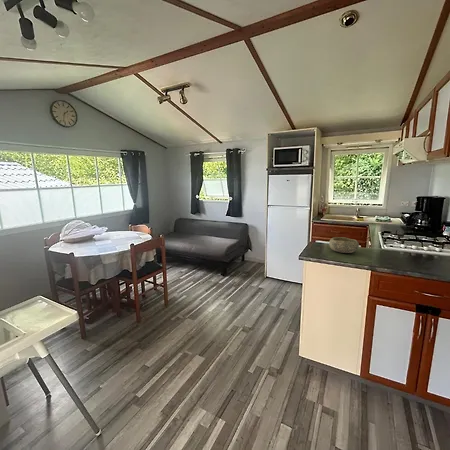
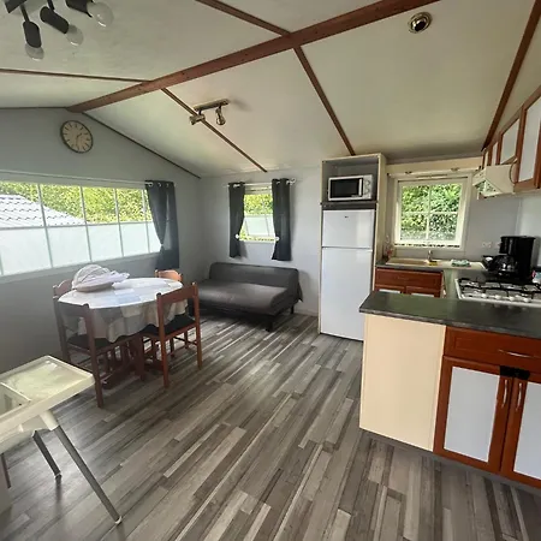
- bowl [328,236,360,254]
